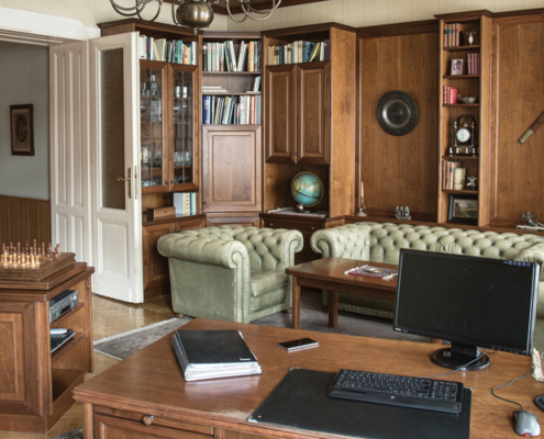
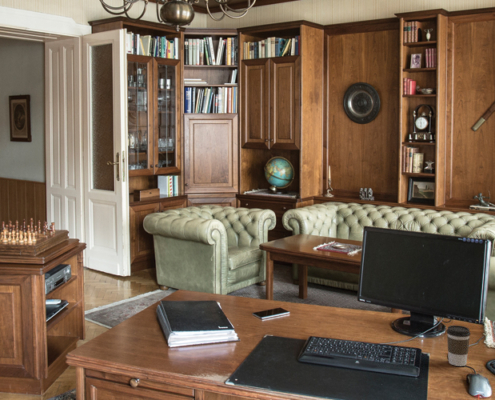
+ coffee cup [446,324,471,367]
